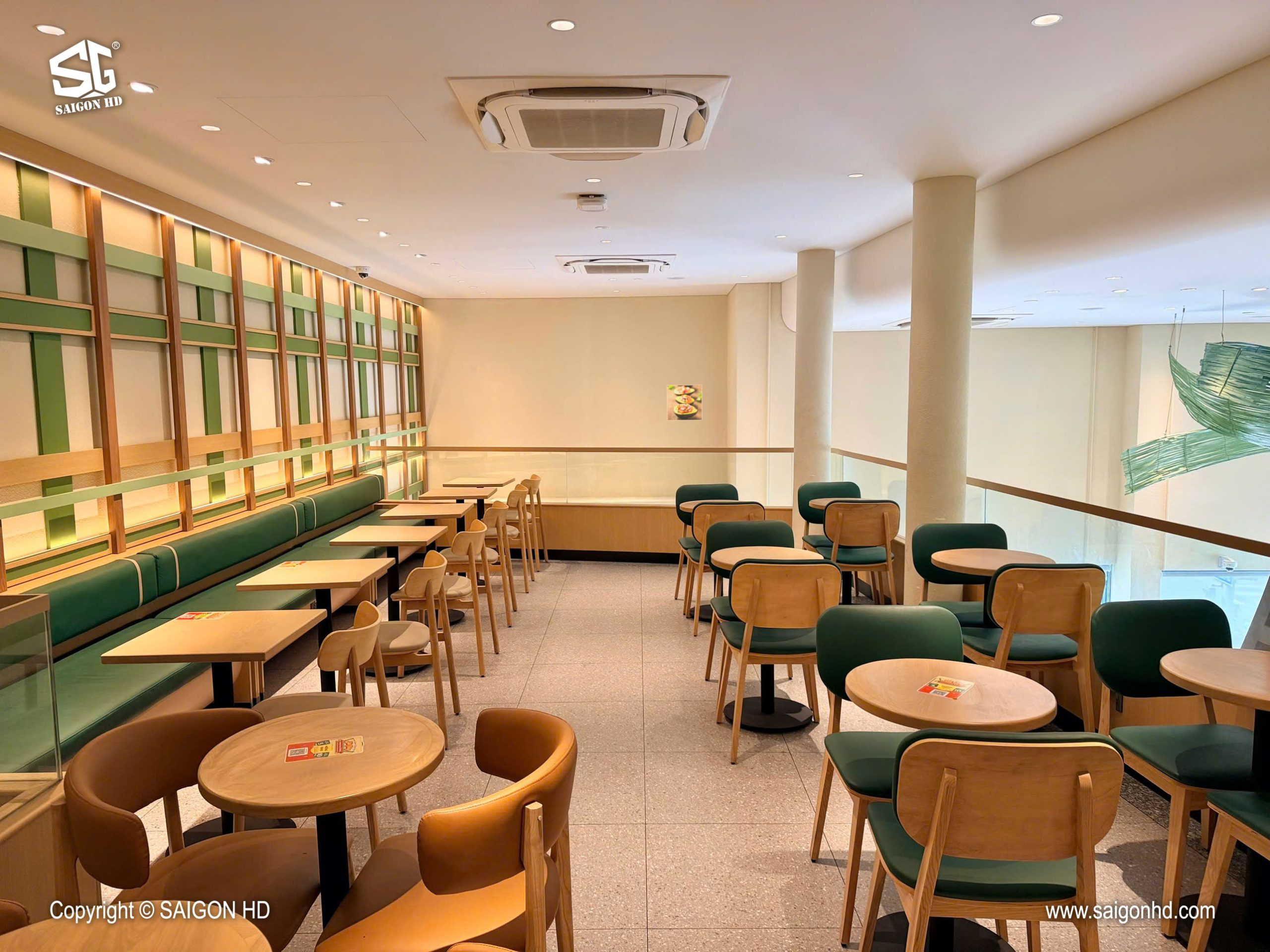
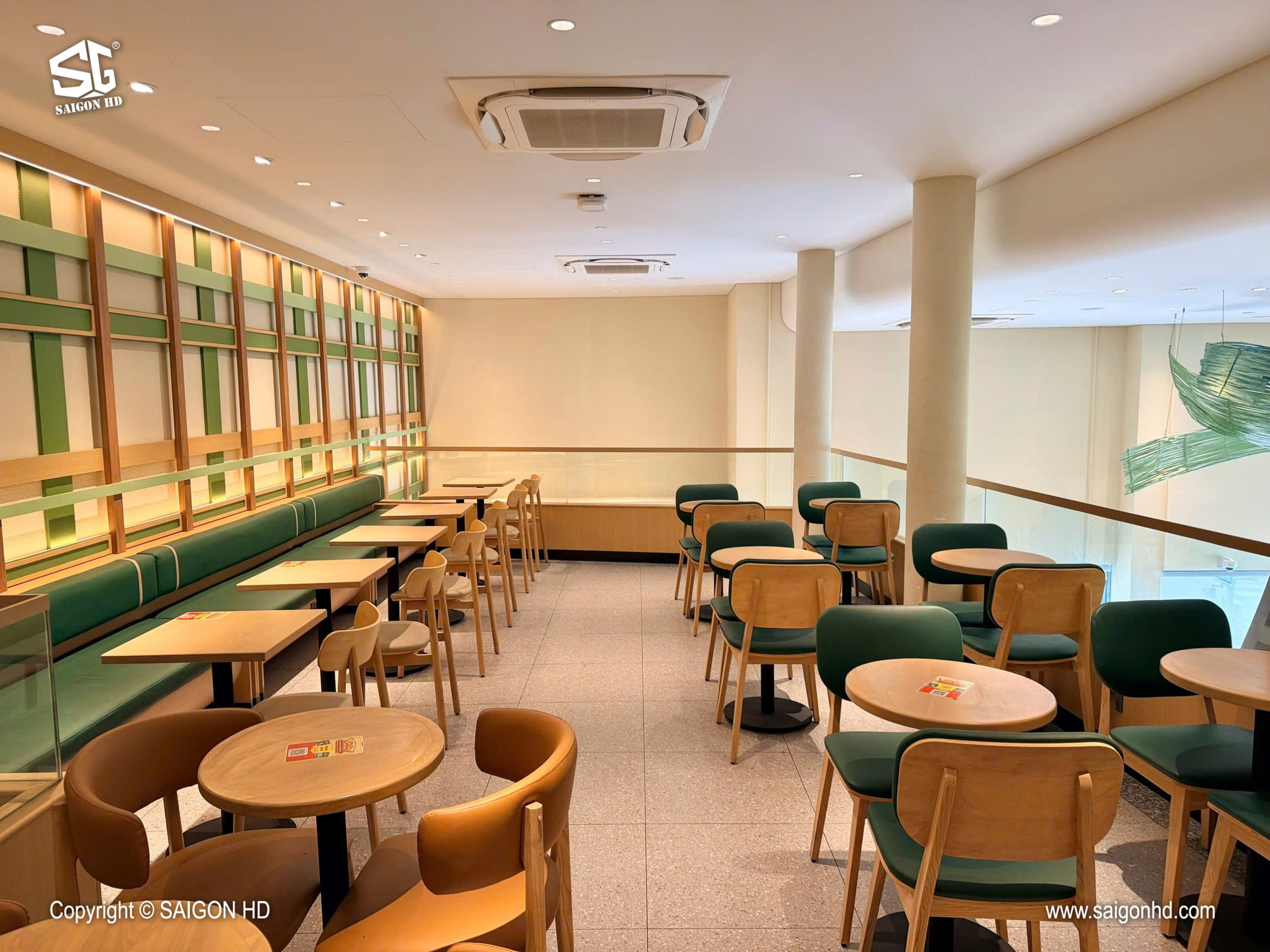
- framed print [666,384,702,421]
